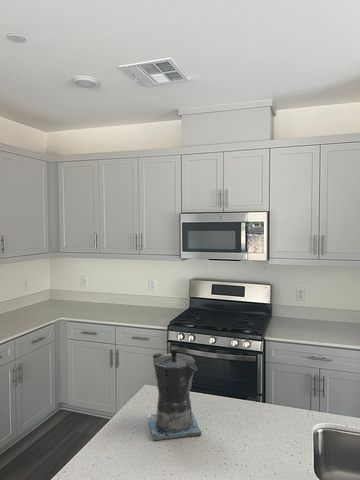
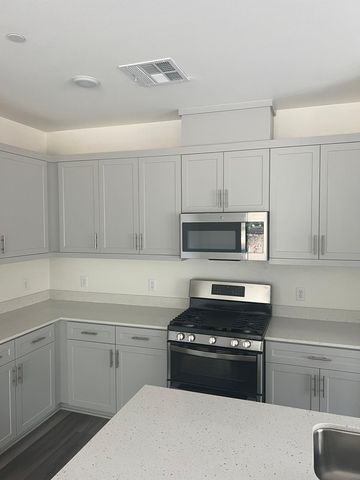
- coffee maker [148,347,202,441]
